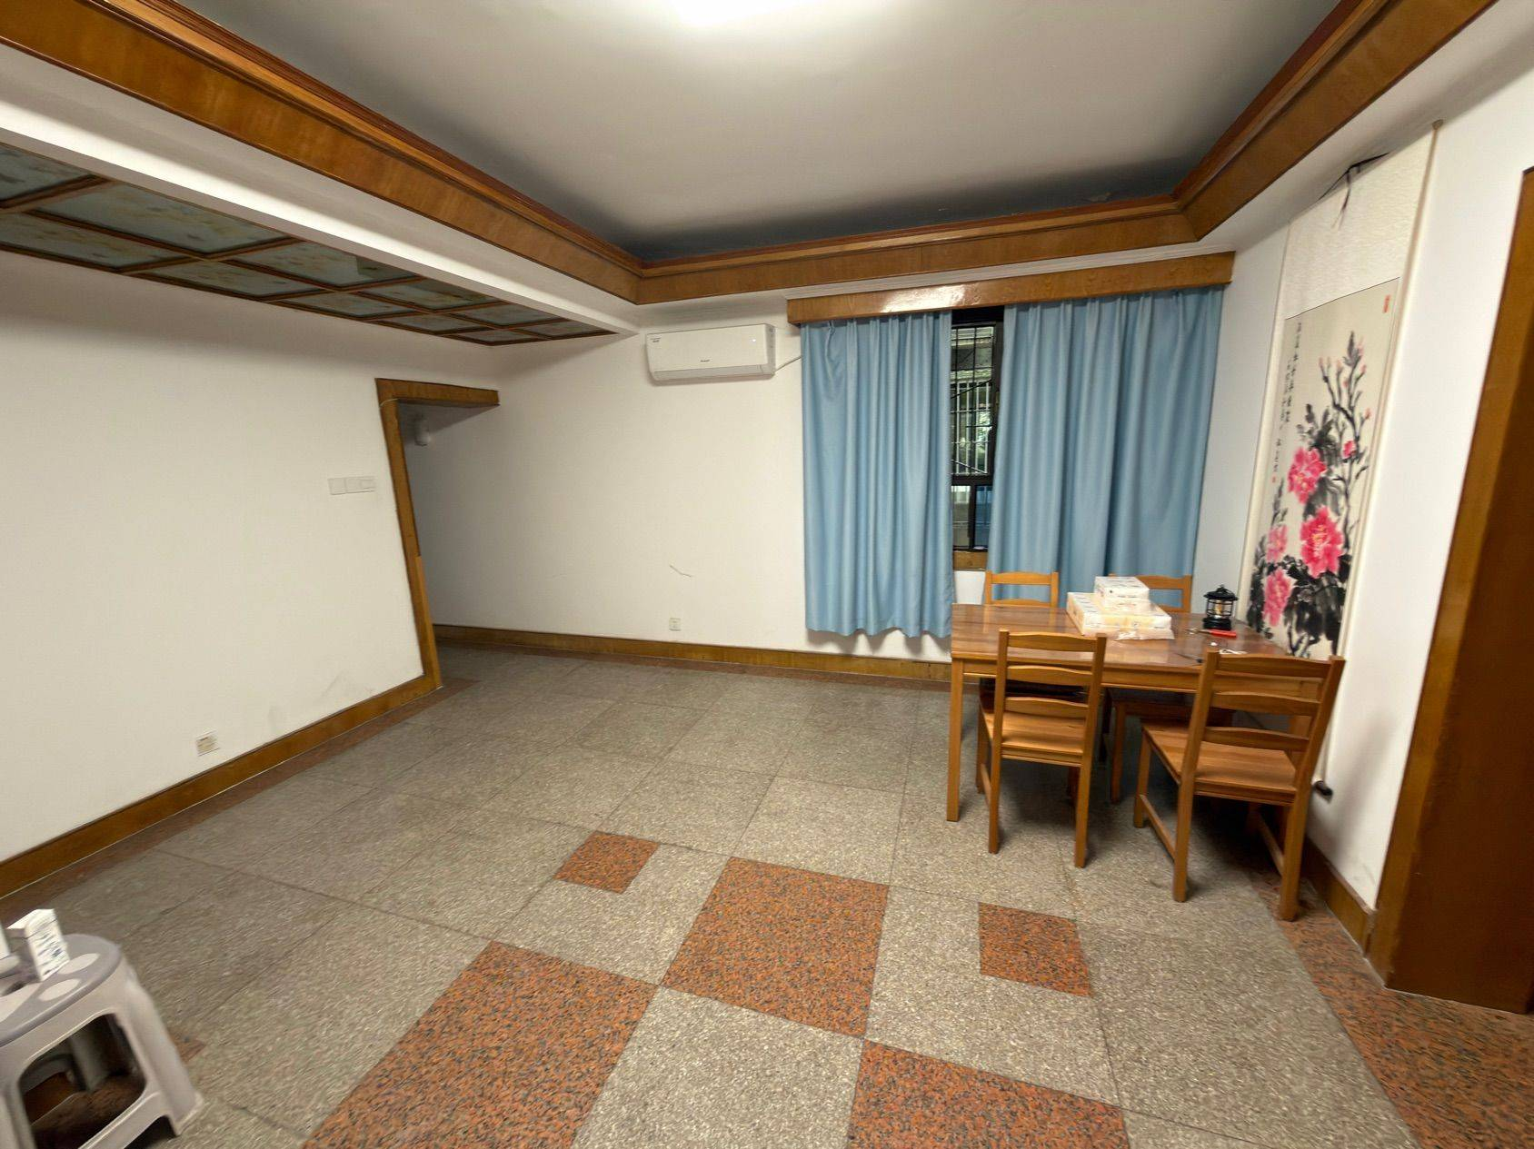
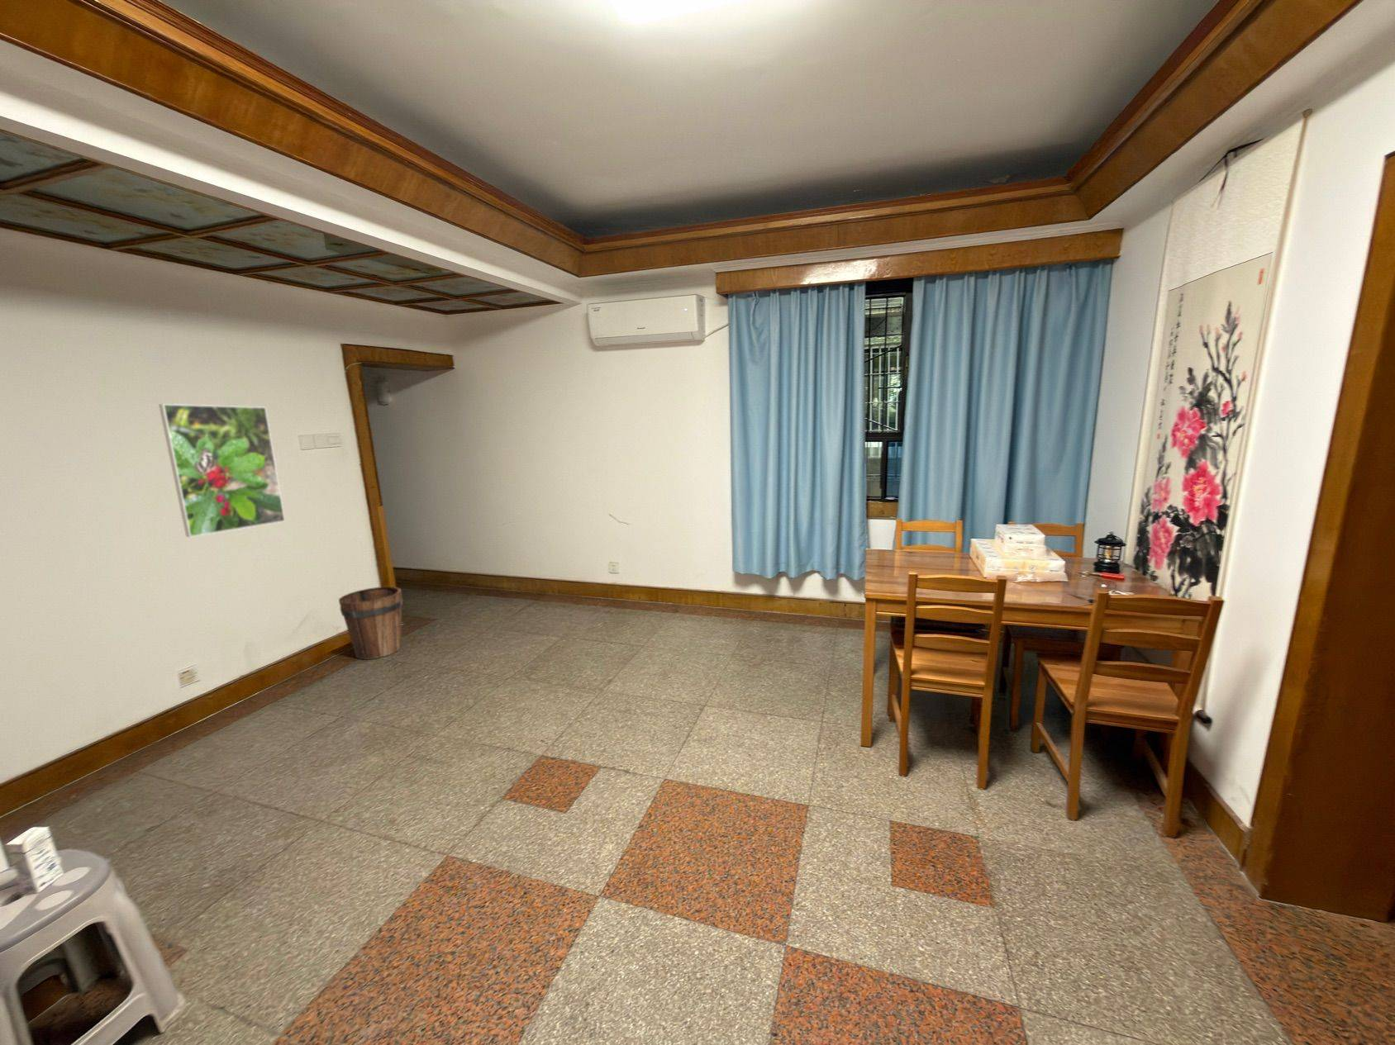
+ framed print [158,403,286,538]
+ bucket [338,586,403,660]
